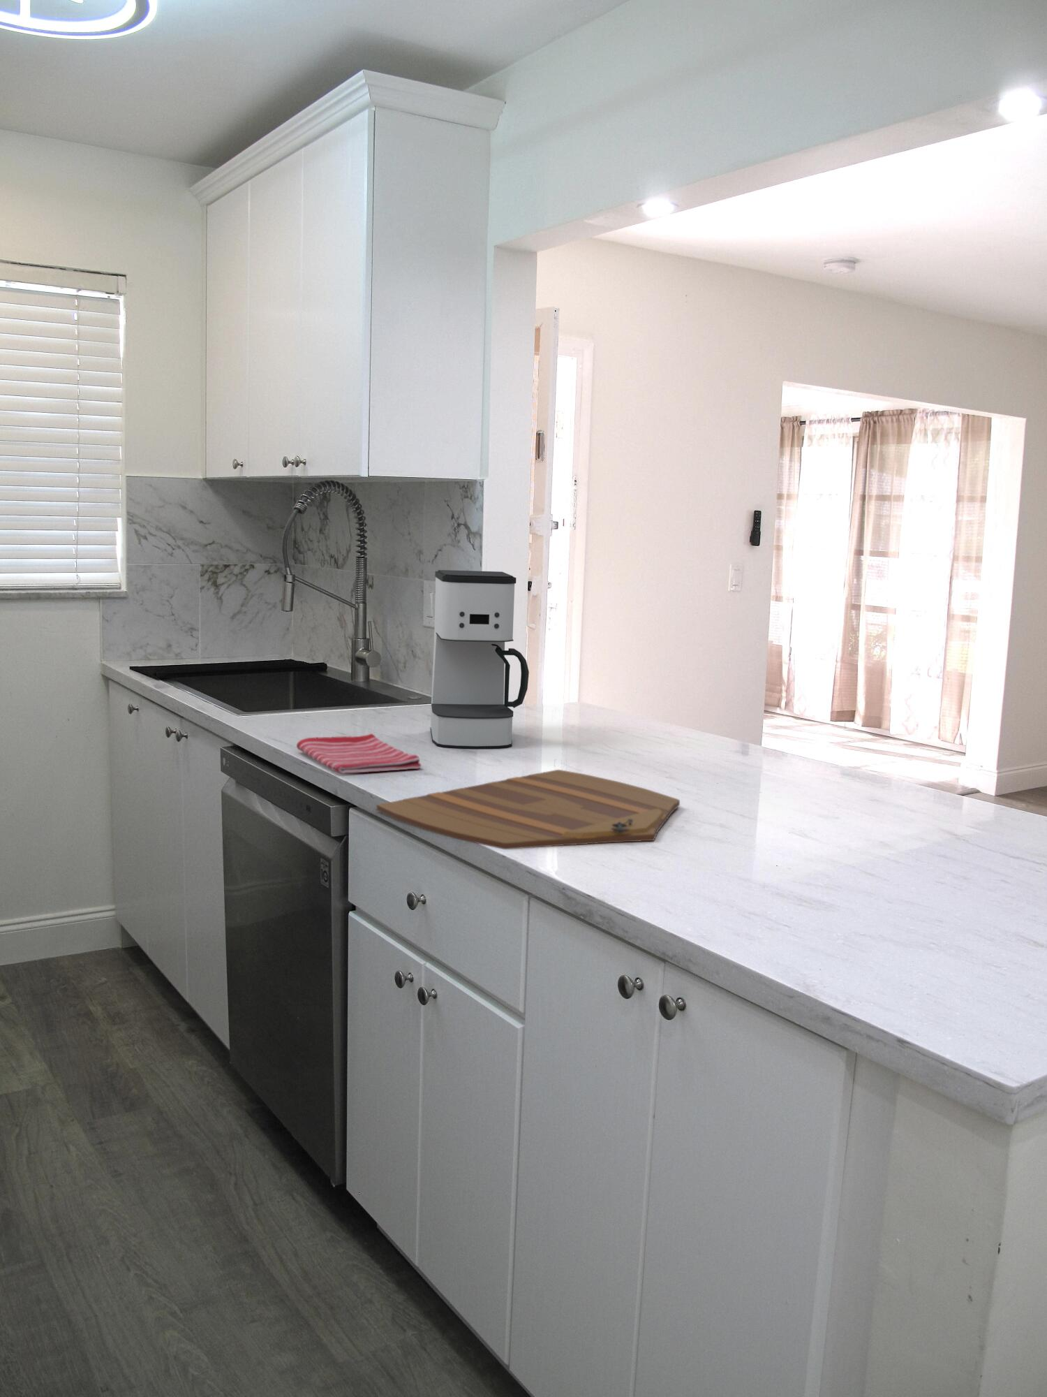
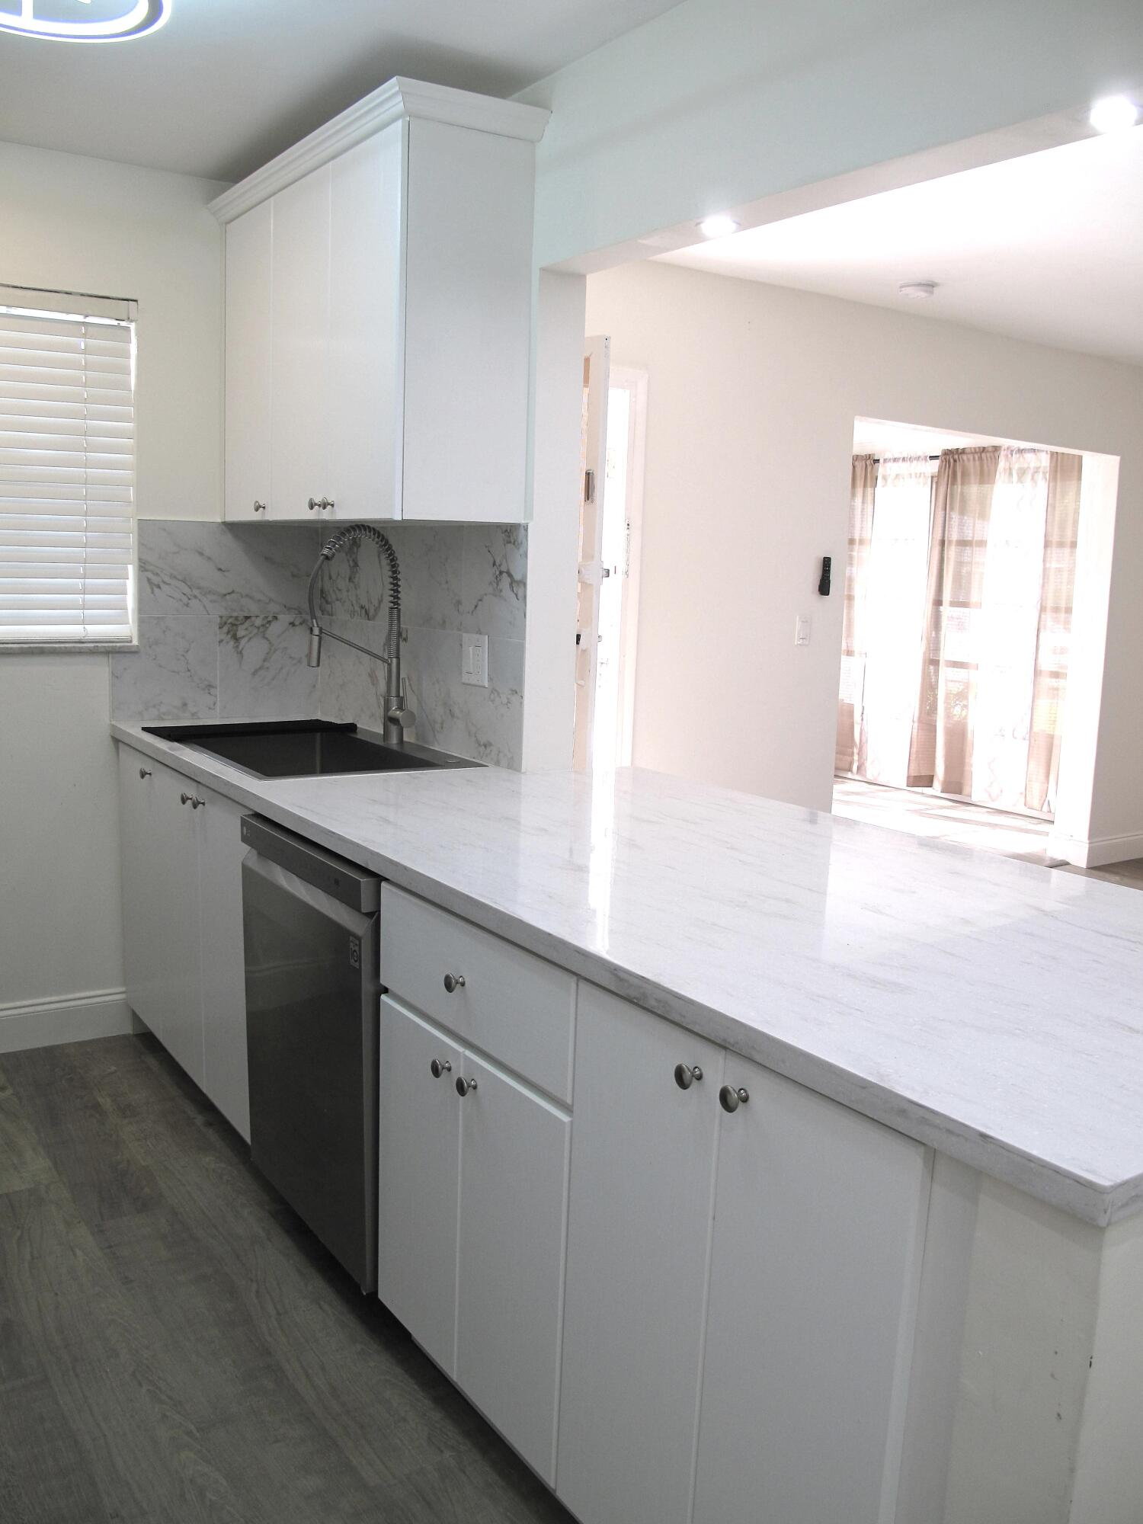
- coffee maker [430,570,530,749]
- dish towel [296,733,421,774]
- cutting board [376,769,681,850]
